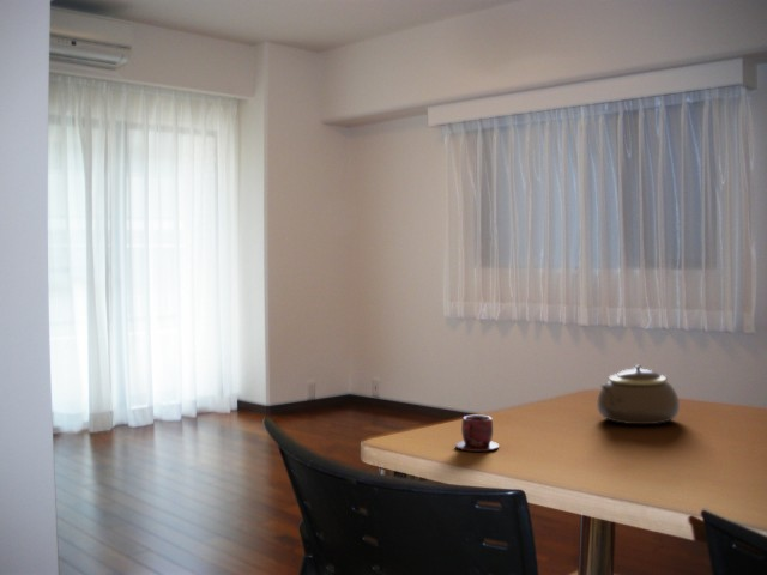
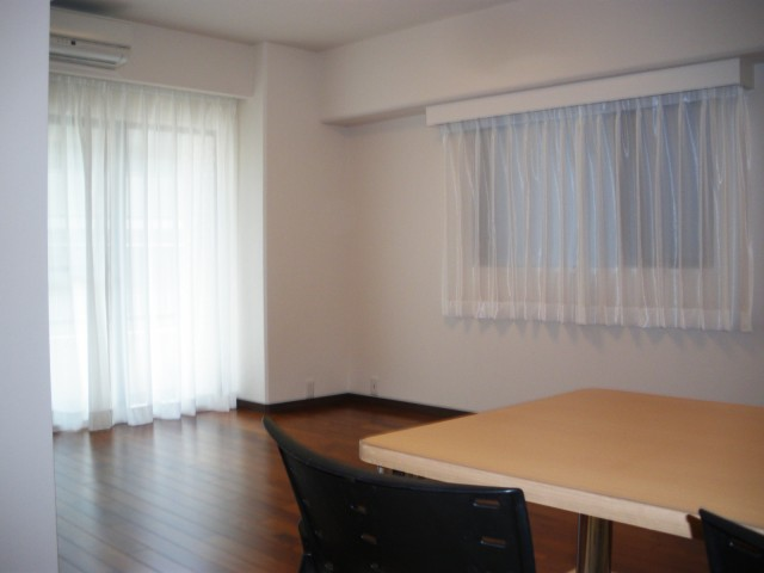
- teacup [454,414,500,453]
- teapot [596,364,681,425]
